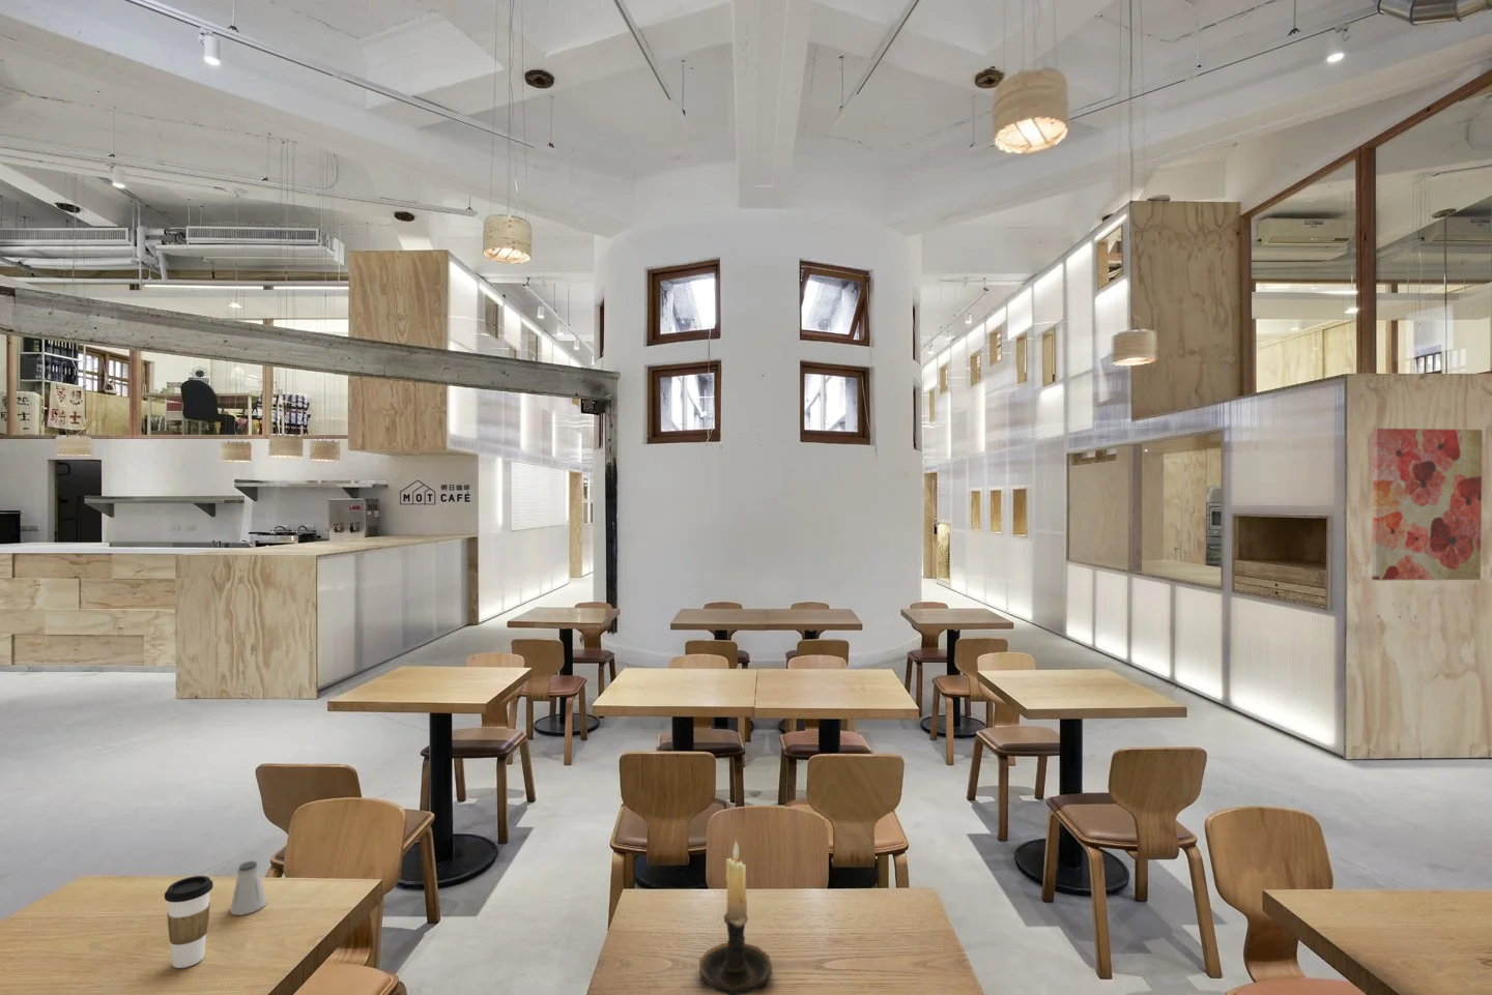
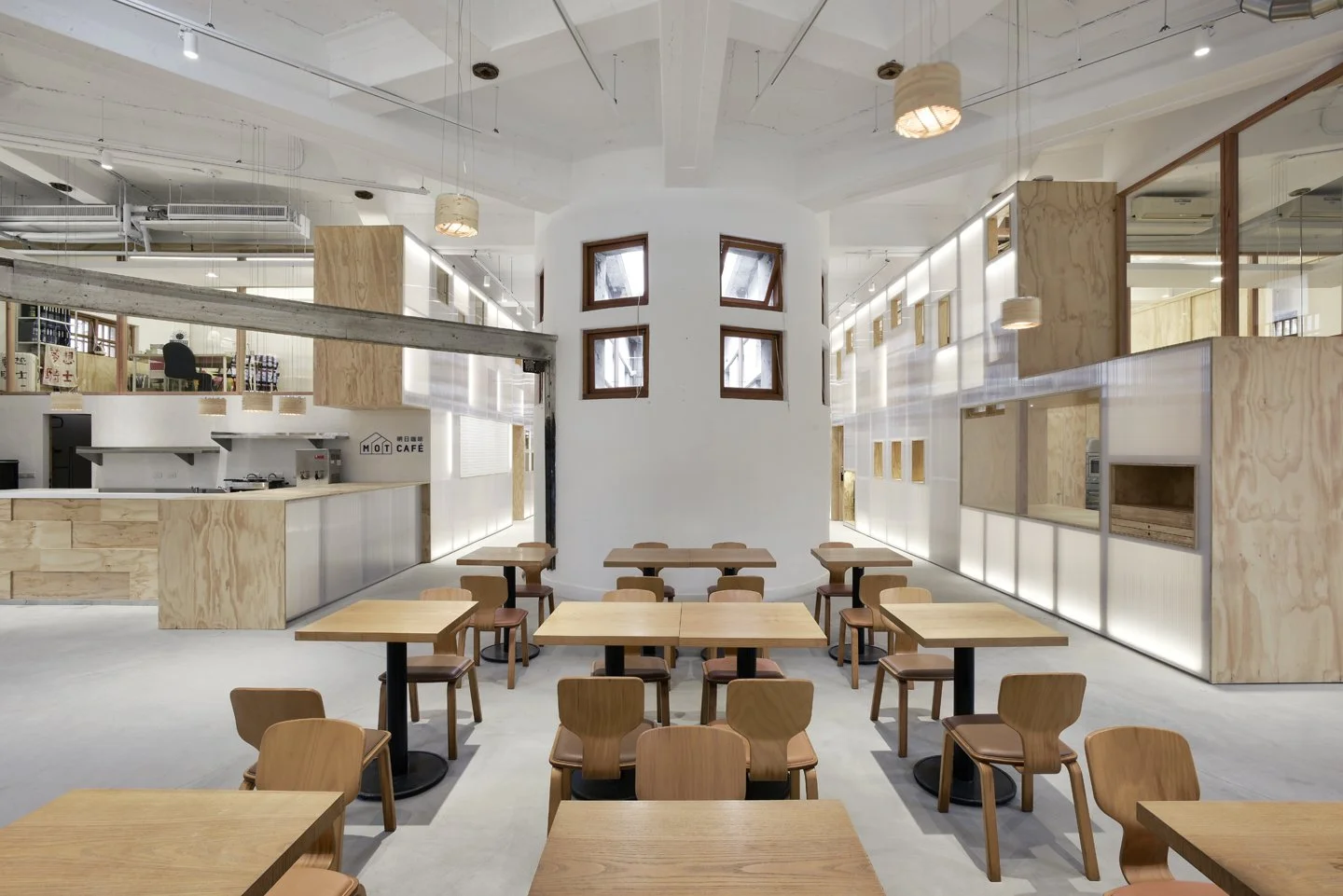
- saltshaker [229,861,268,916]
- candle holder [699,840,773,995]
- coffee cup [163,875,214,969]
- wall art [1371,428,1484,581]
